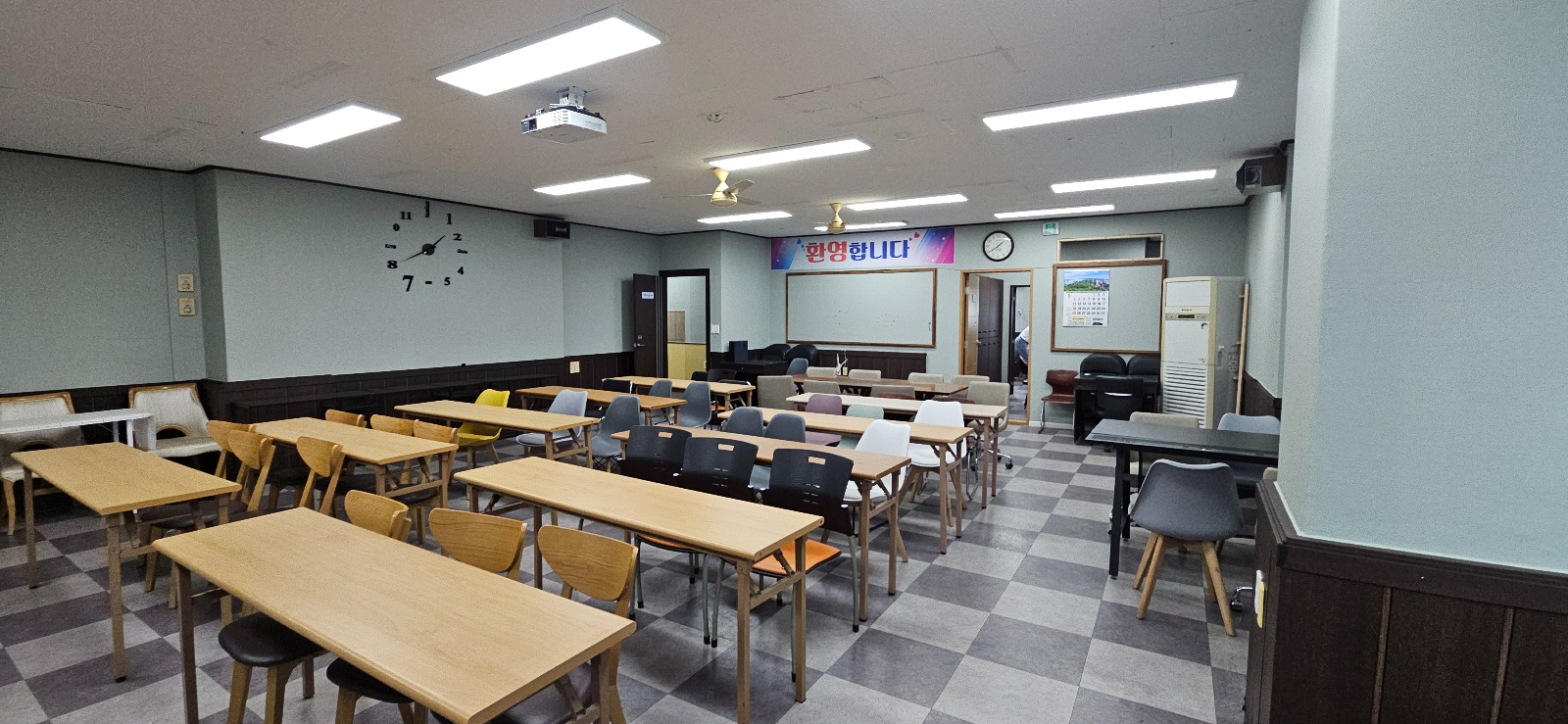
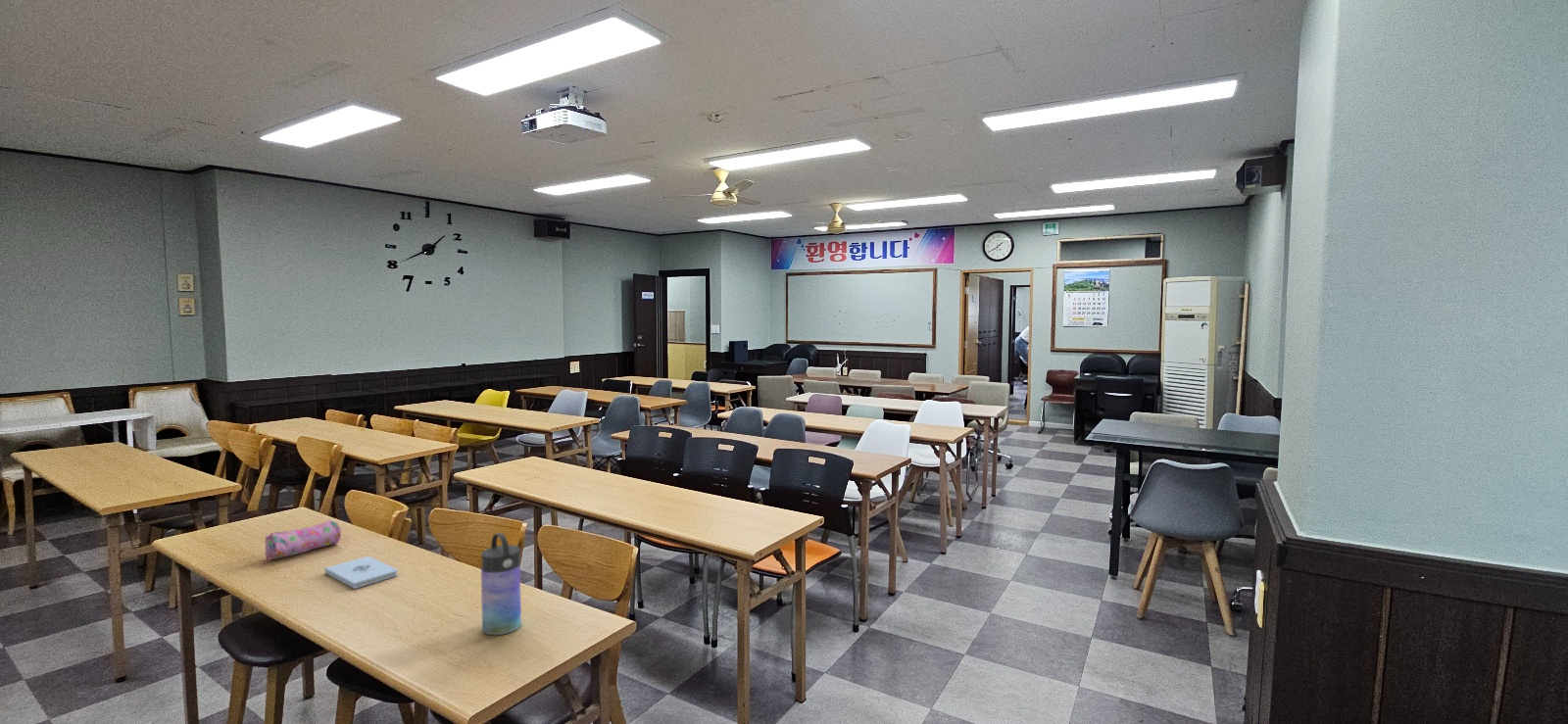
+ pencil case [263,519,342,560]
+ notepad [323,555,399,590]
+ water bottle [480,532,522,636]
